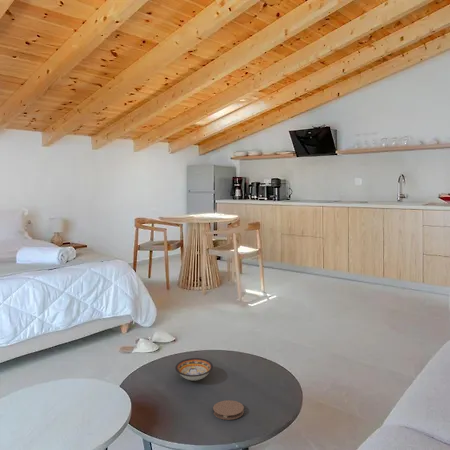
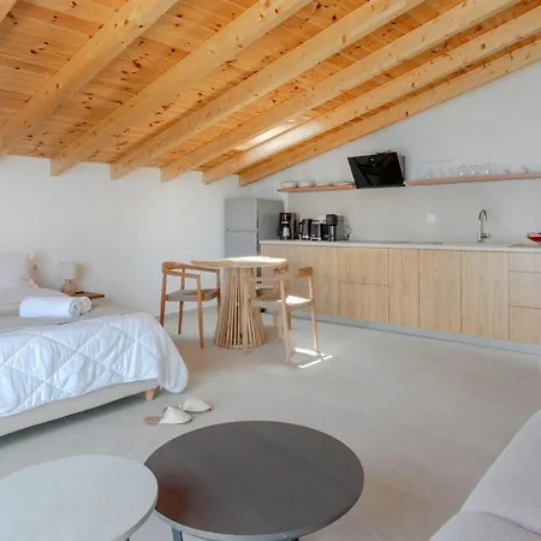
- bowl [174,357,214,381]
- coaster [212,399,245,421]
